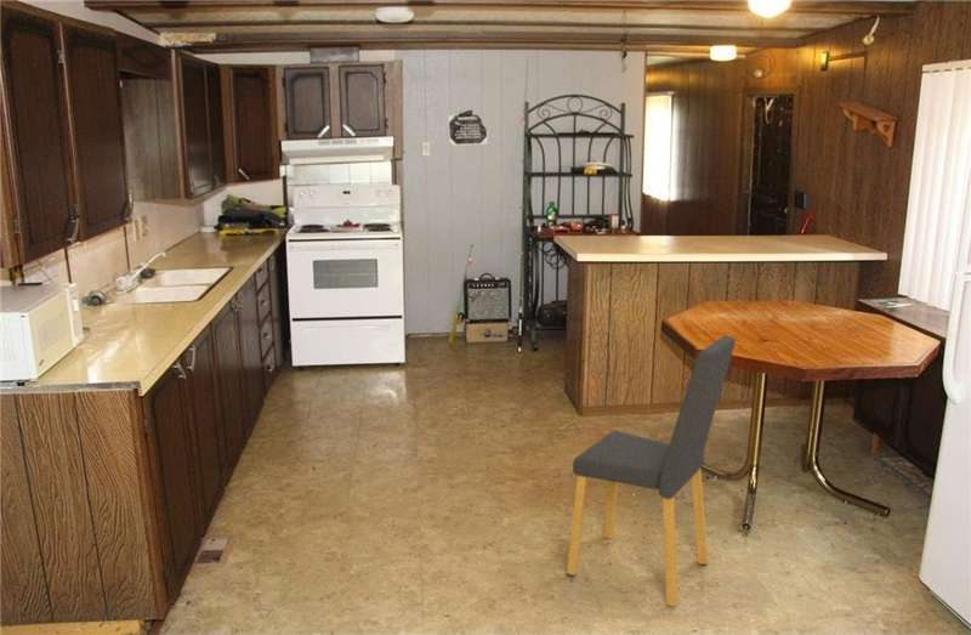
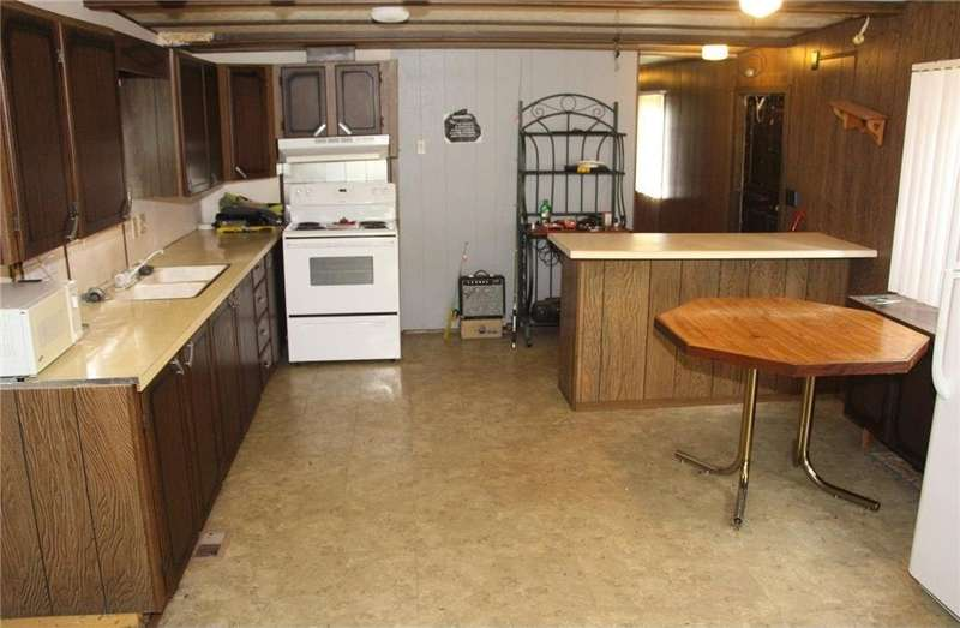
- dining chair [566,334,737,608]
